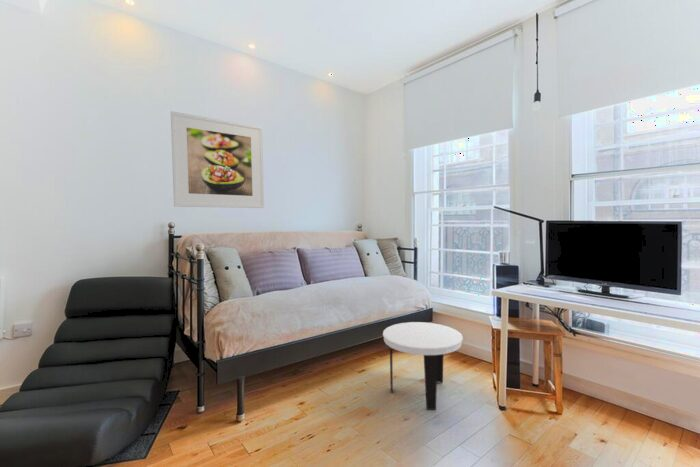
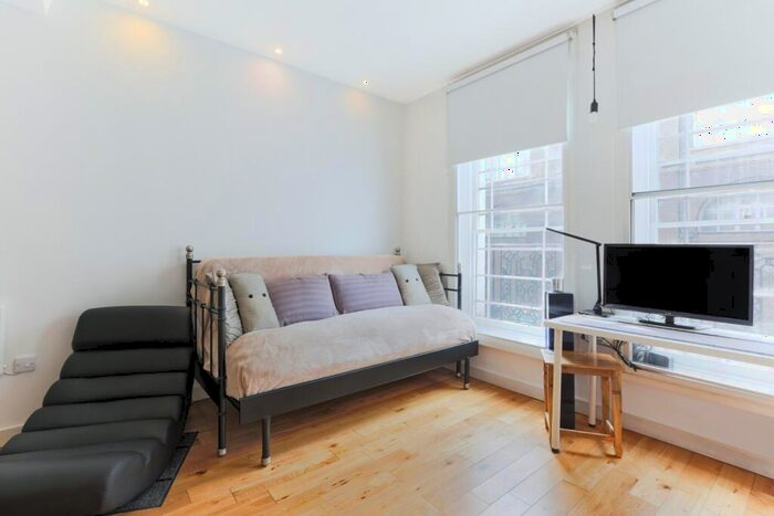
- side table [382,321,464,411]
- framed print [170,110,265,209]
